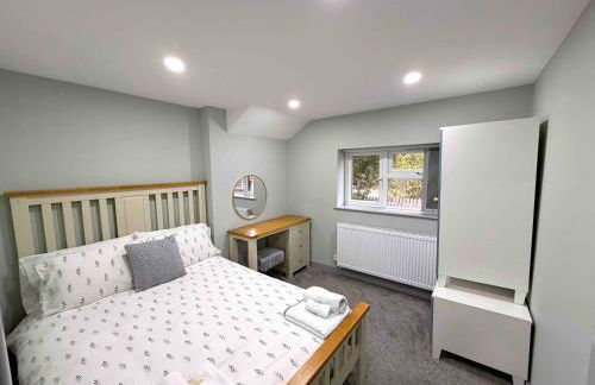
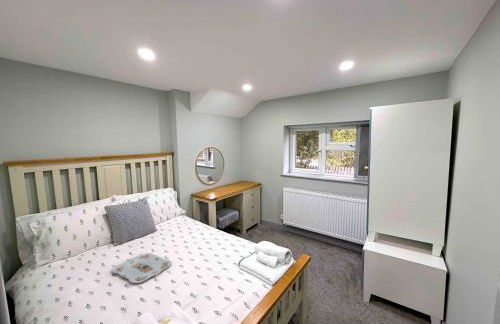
+ serving tray [111,252,172,284]
